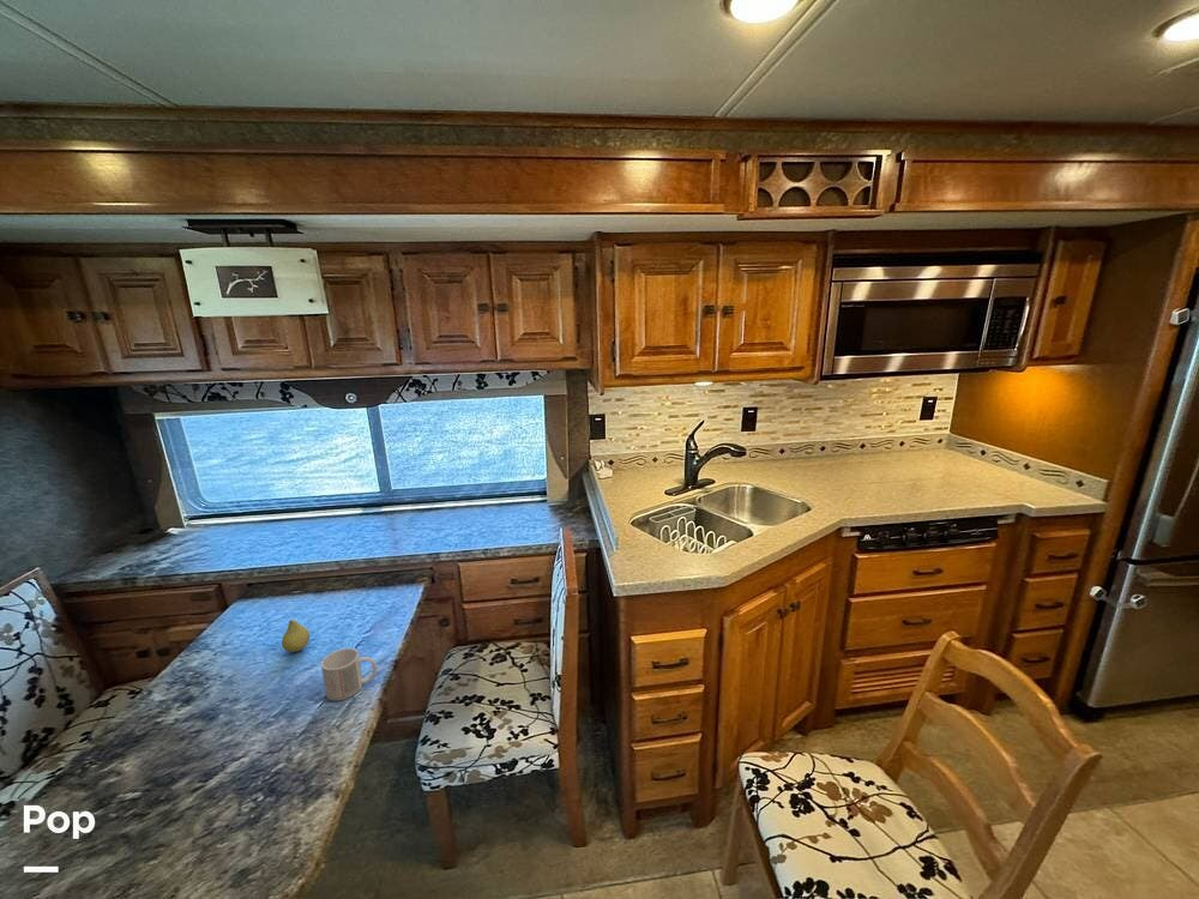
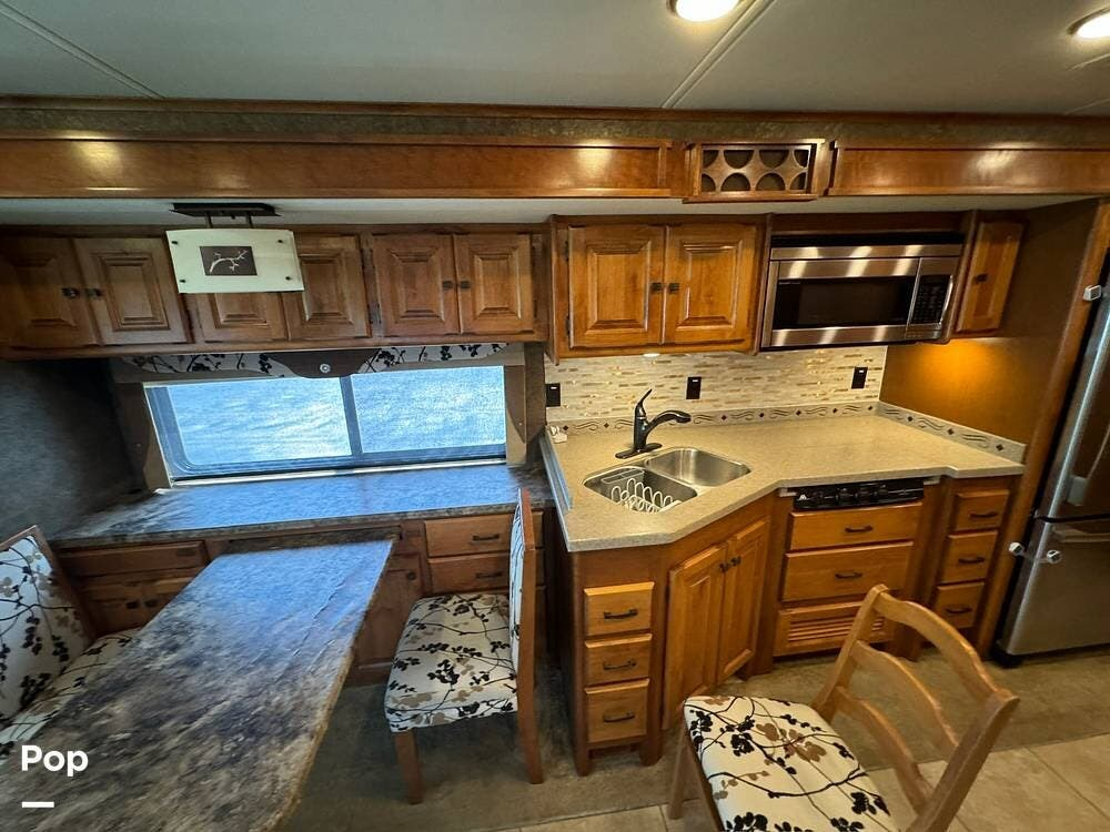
- mug [320,647,378,702]
- fruit [281,619,311,653]
